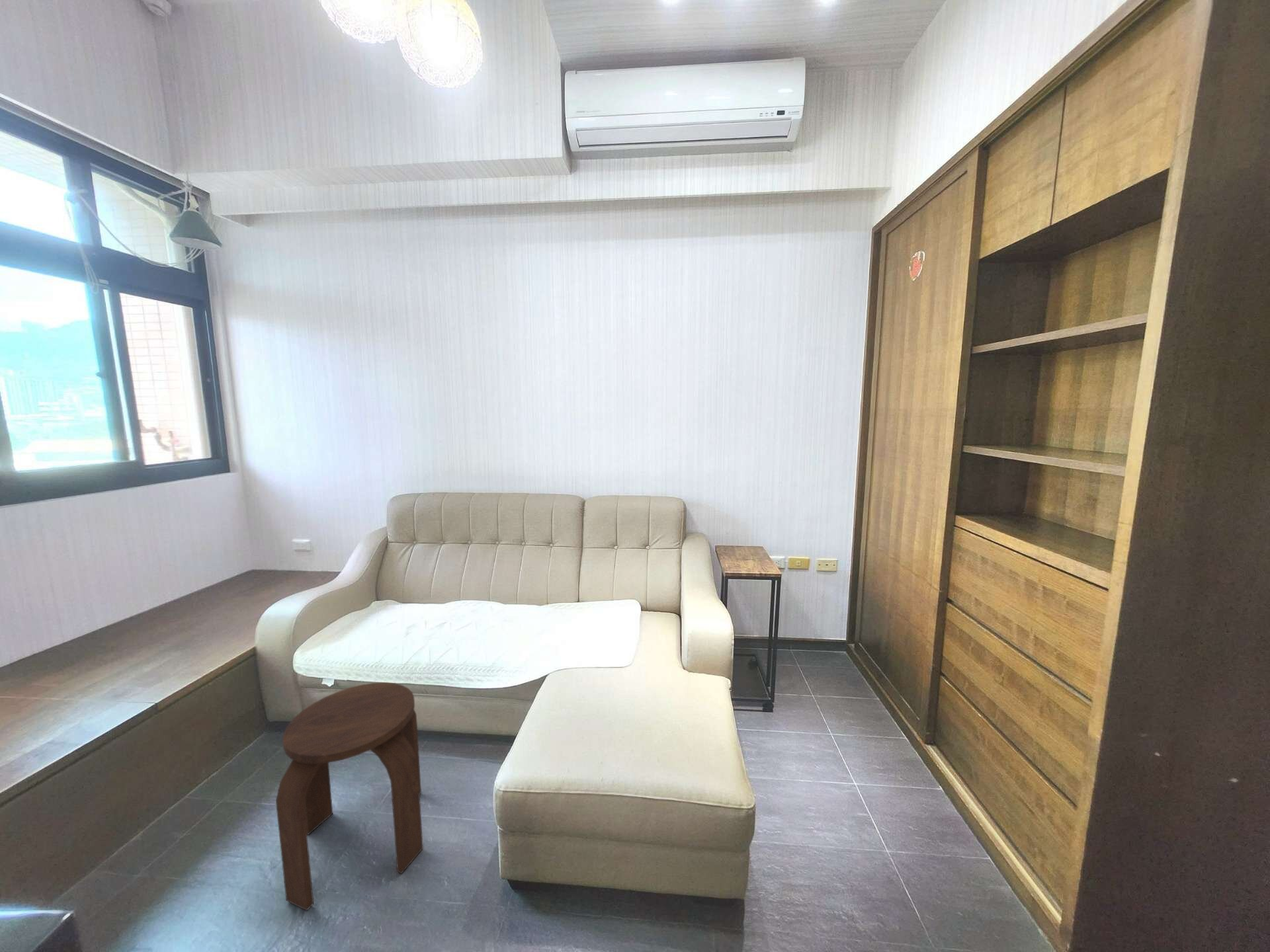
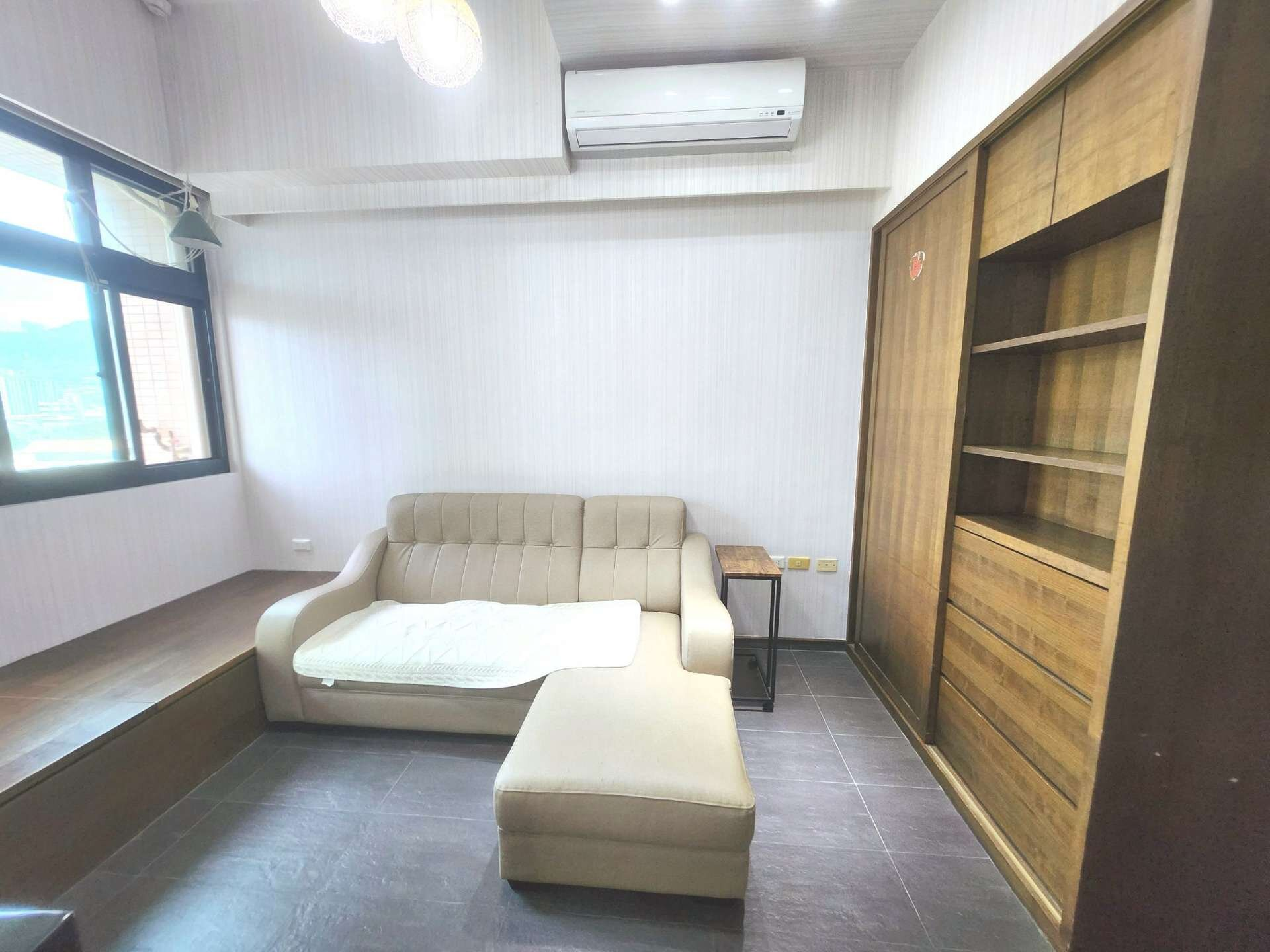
- stool [275,682,424,911]
